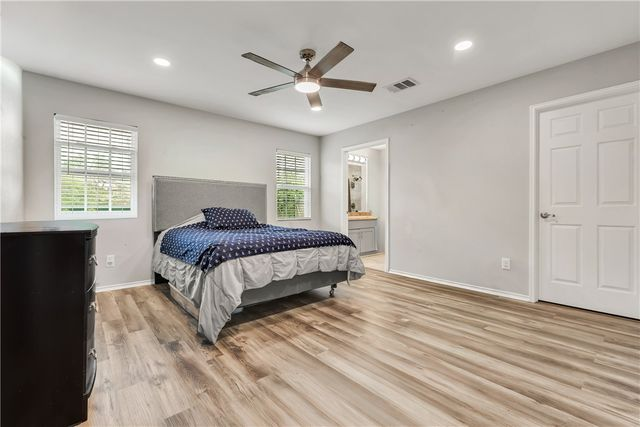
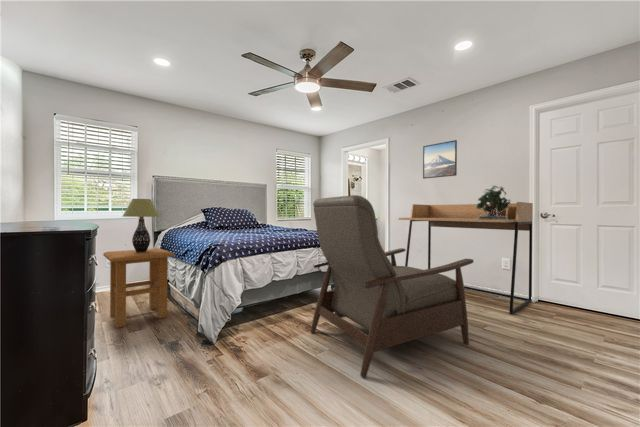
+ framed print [422,139,458,180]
+ potted plant [476,184,512,220]
+ side table [102,247,176,329]
+ desk [398,201,534,315]
+ chair [309,194,474,378]
+ table lamp [121,198,161,252]
